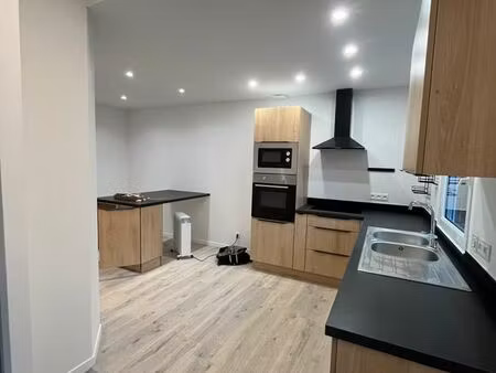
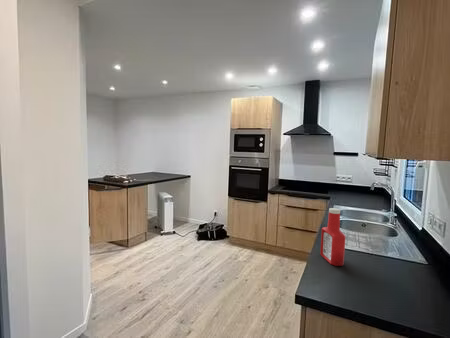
+ soap bottle [319,207,347,267]
